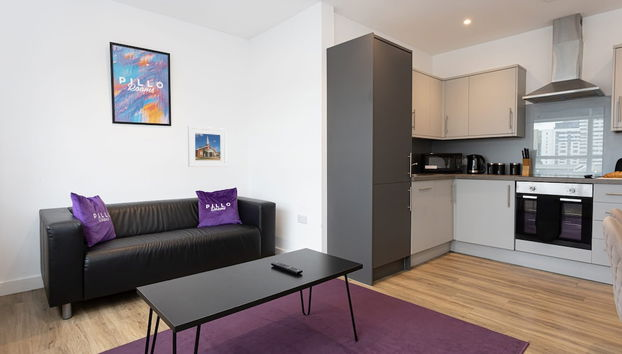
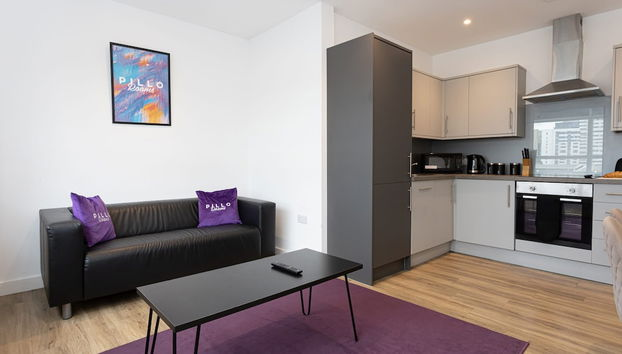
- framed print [187,125,228,168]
